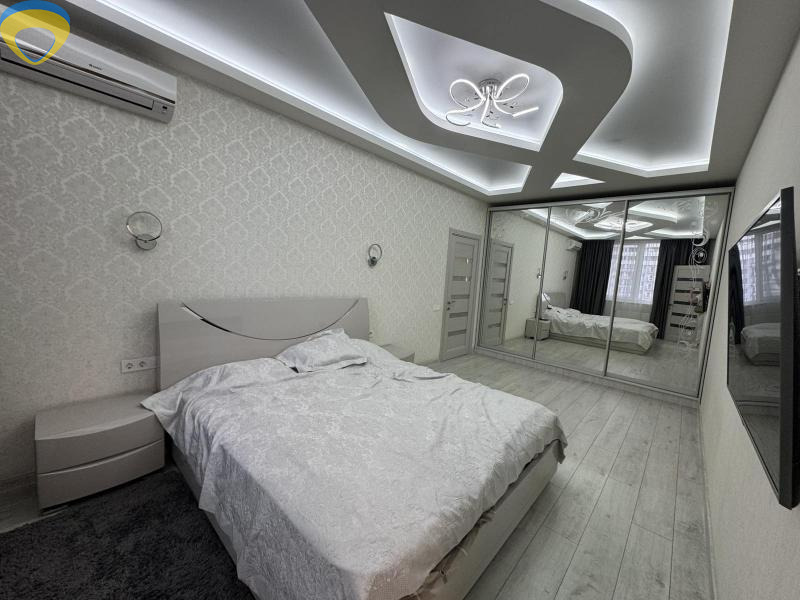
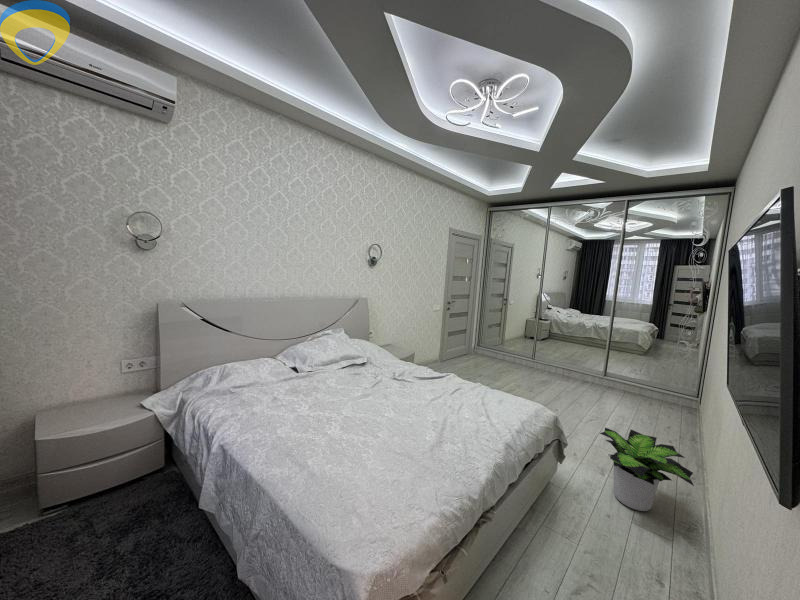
+ potted plant [599,427,695,512]
